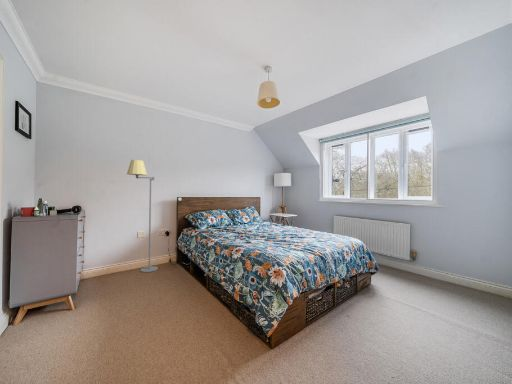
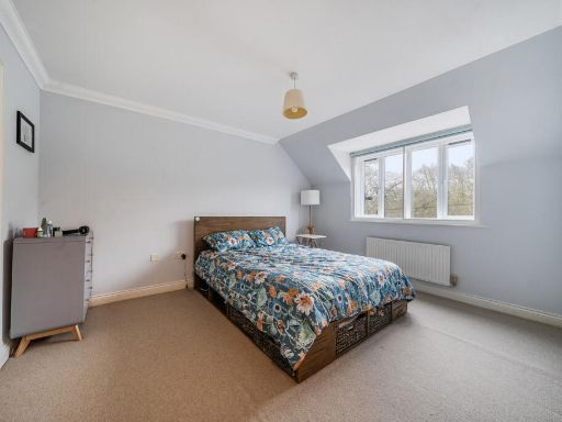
- floor lamp [126,159,159,273]
